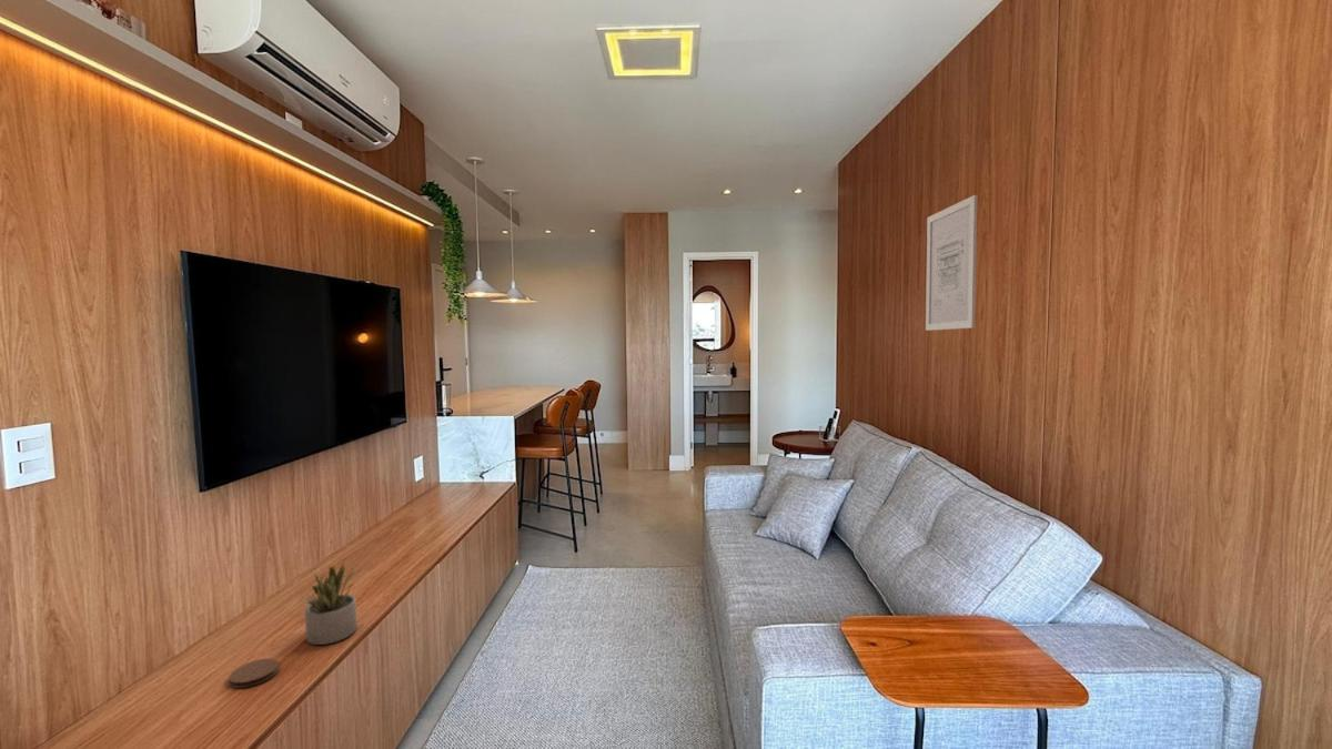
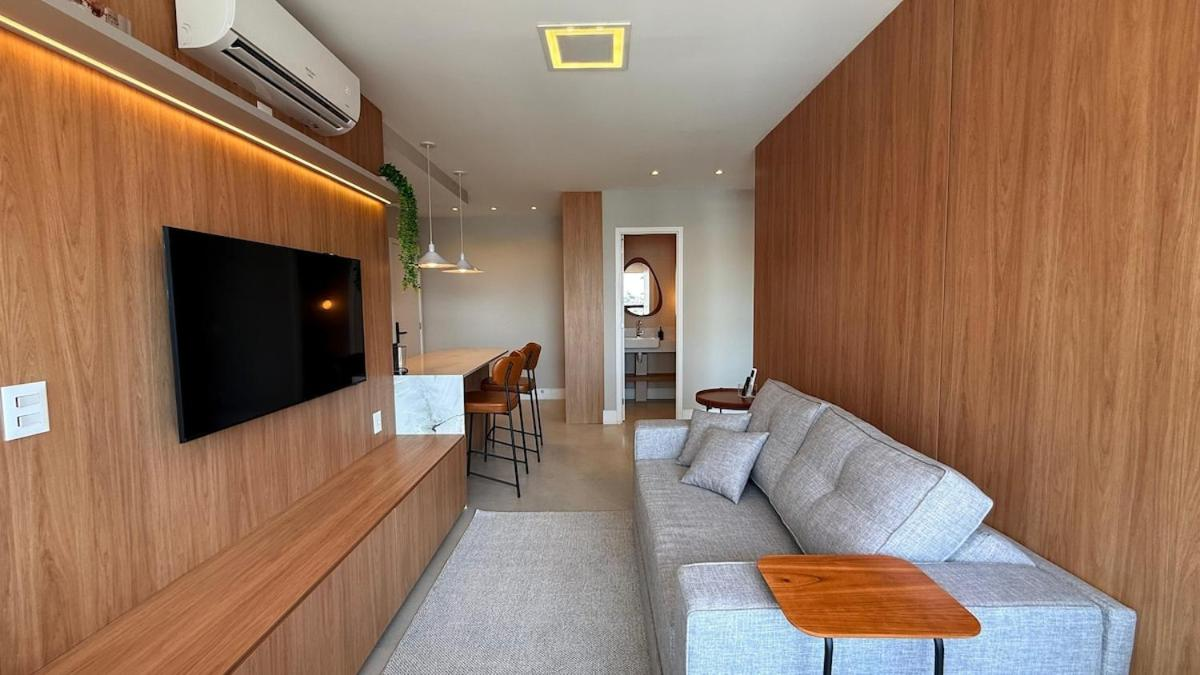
- succulent plant [302,561,359,646]
- wall art [925,194,979,332]
- coaster [228,657,280,689]
